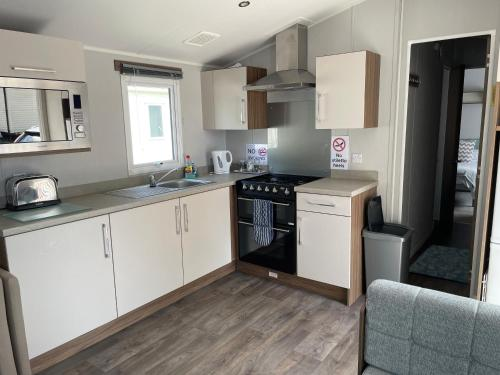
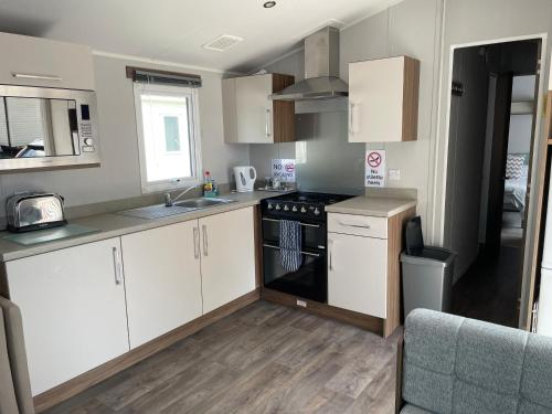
- rug [408,244,471,284]
